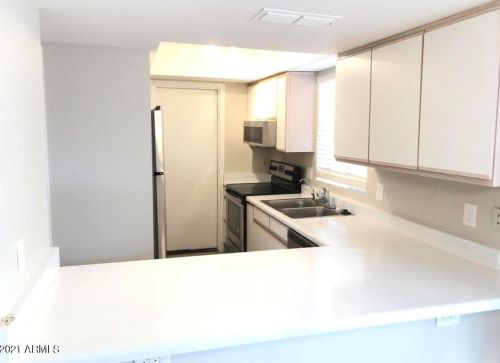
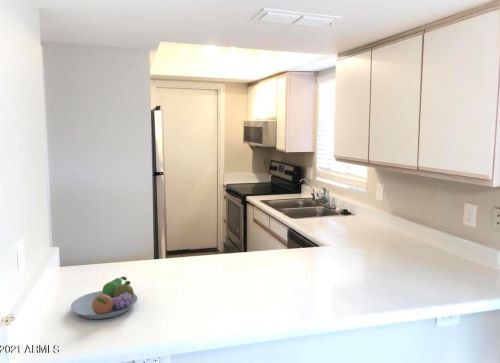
+ fruit bowl [70,276,138,320]
